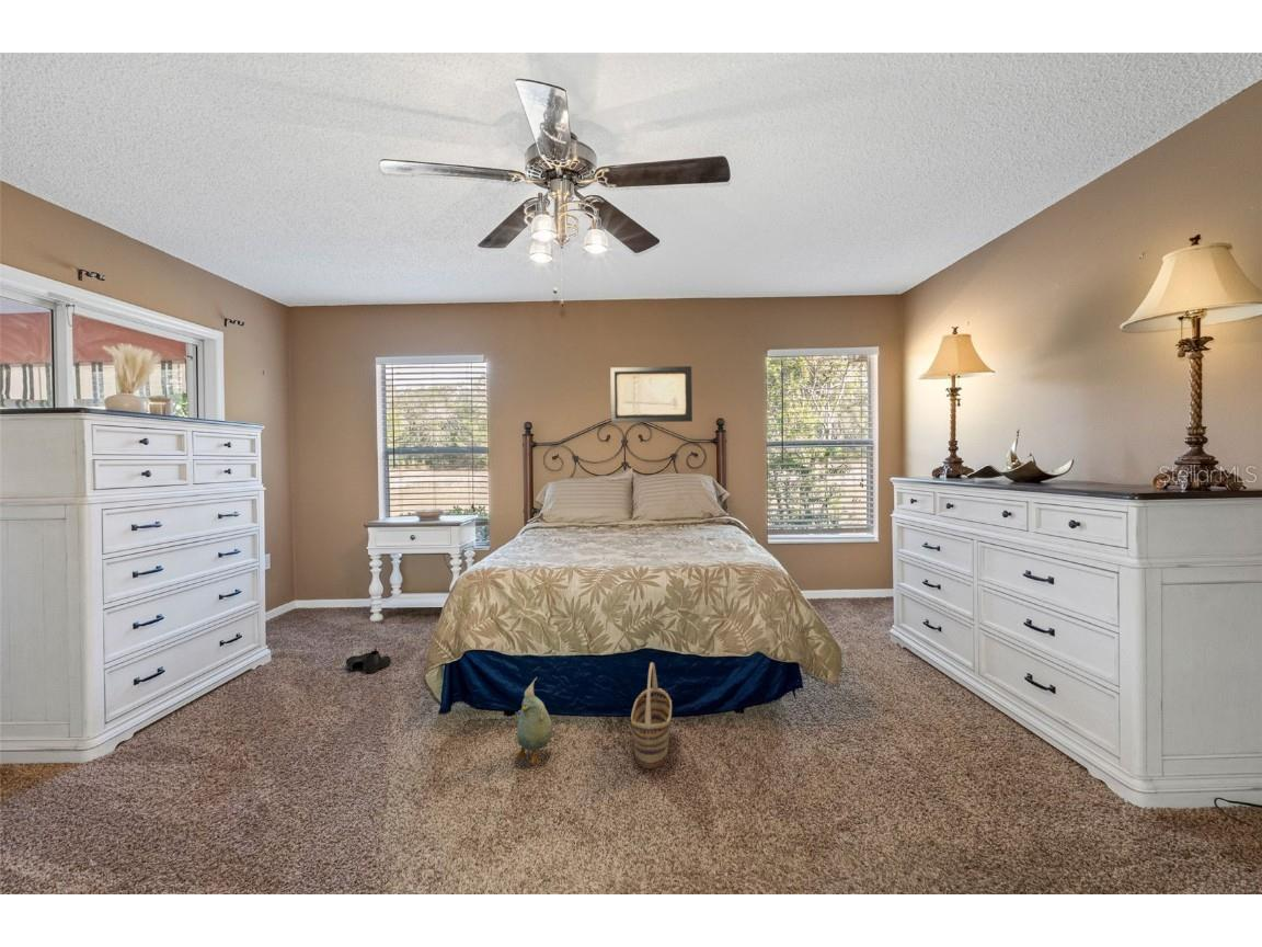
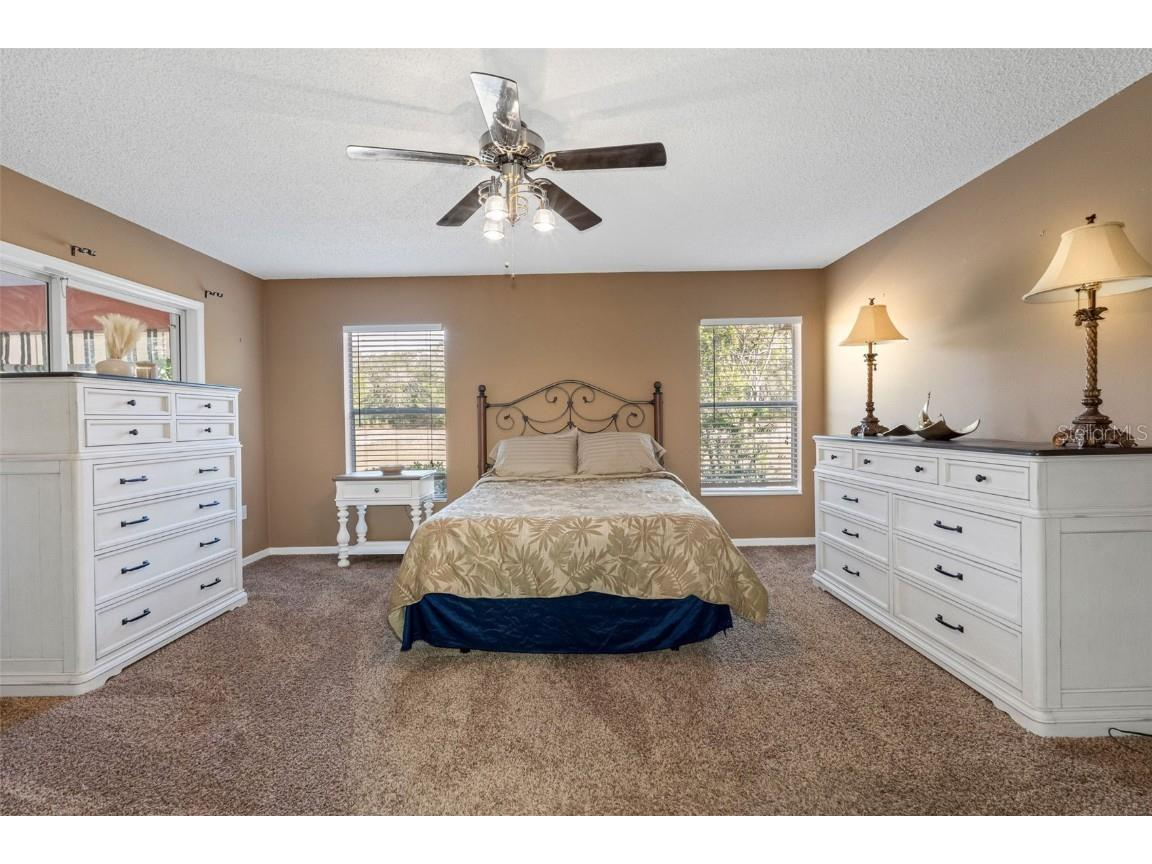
- basket [630,662,673,769]
- wall art [609,365,693,424]
- boots [345,648,392,674]
- plush toy [515,676,553,766]
